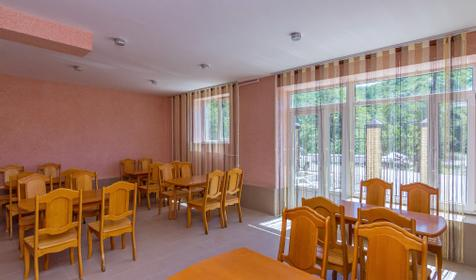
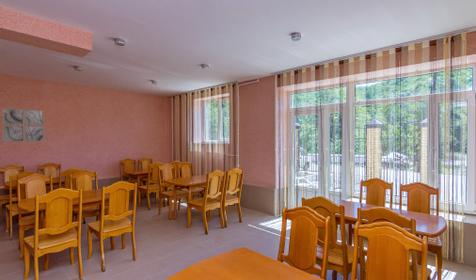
+ wall art [1,107,45,143]
